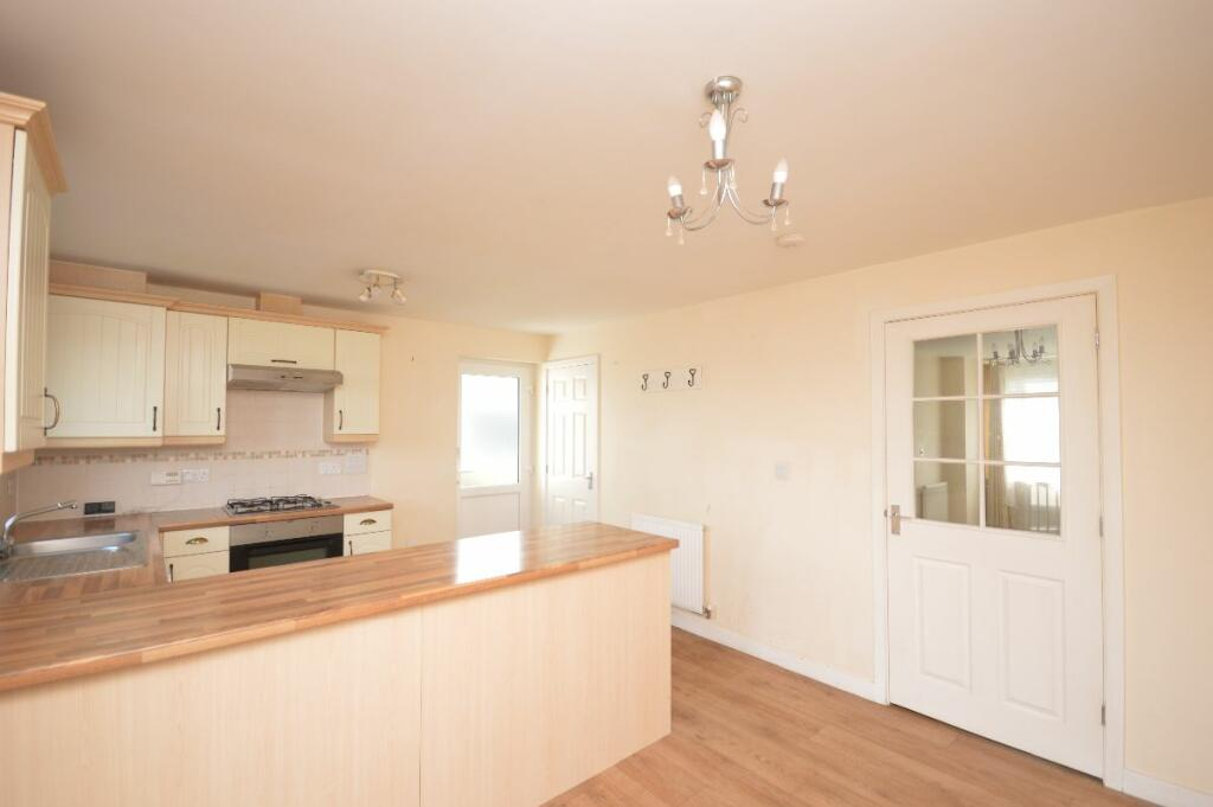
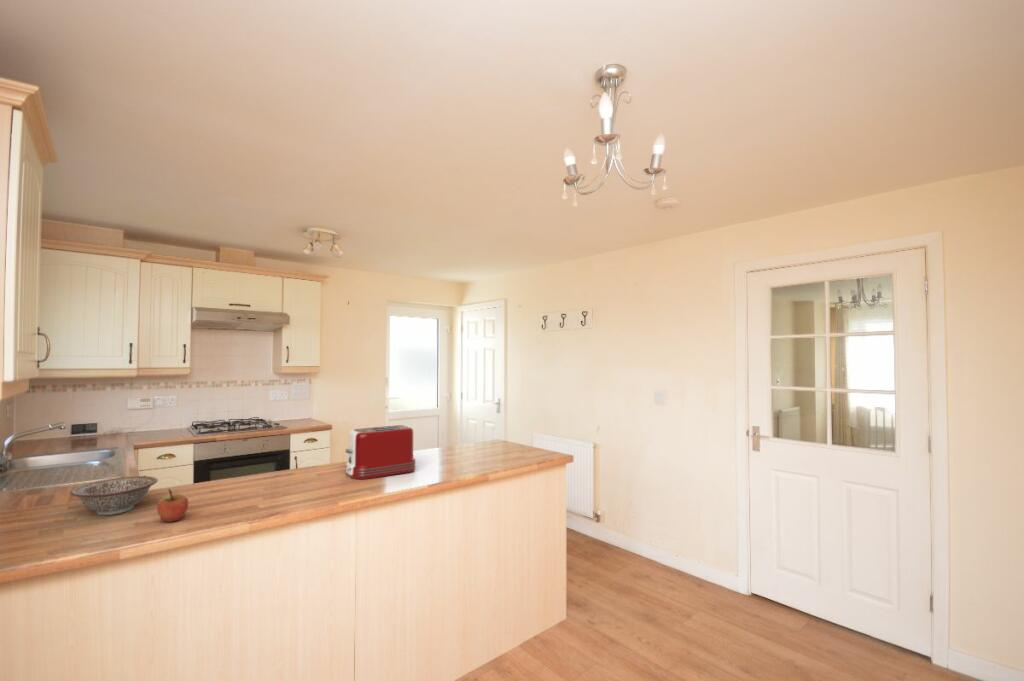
+ decorative bowl [69,475,159,516]
+ toaster [344,424,416,480]
+ apple [156,488,189,523]
